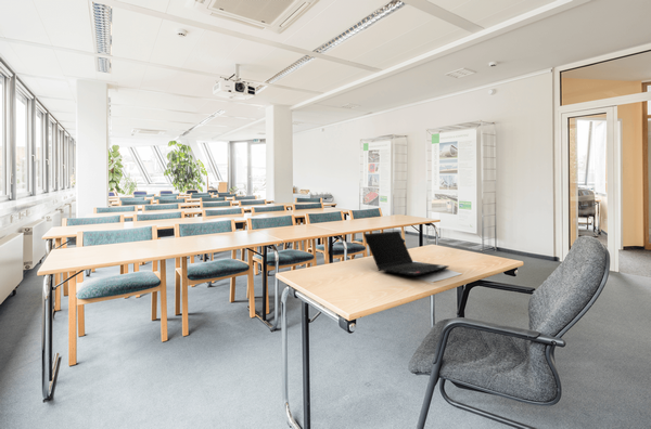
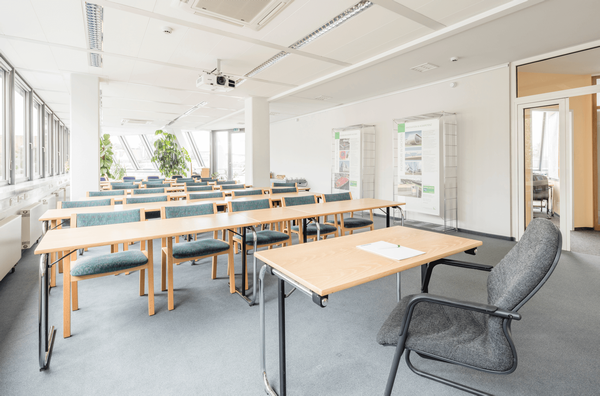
- laptop computer [362,231,449,277]
